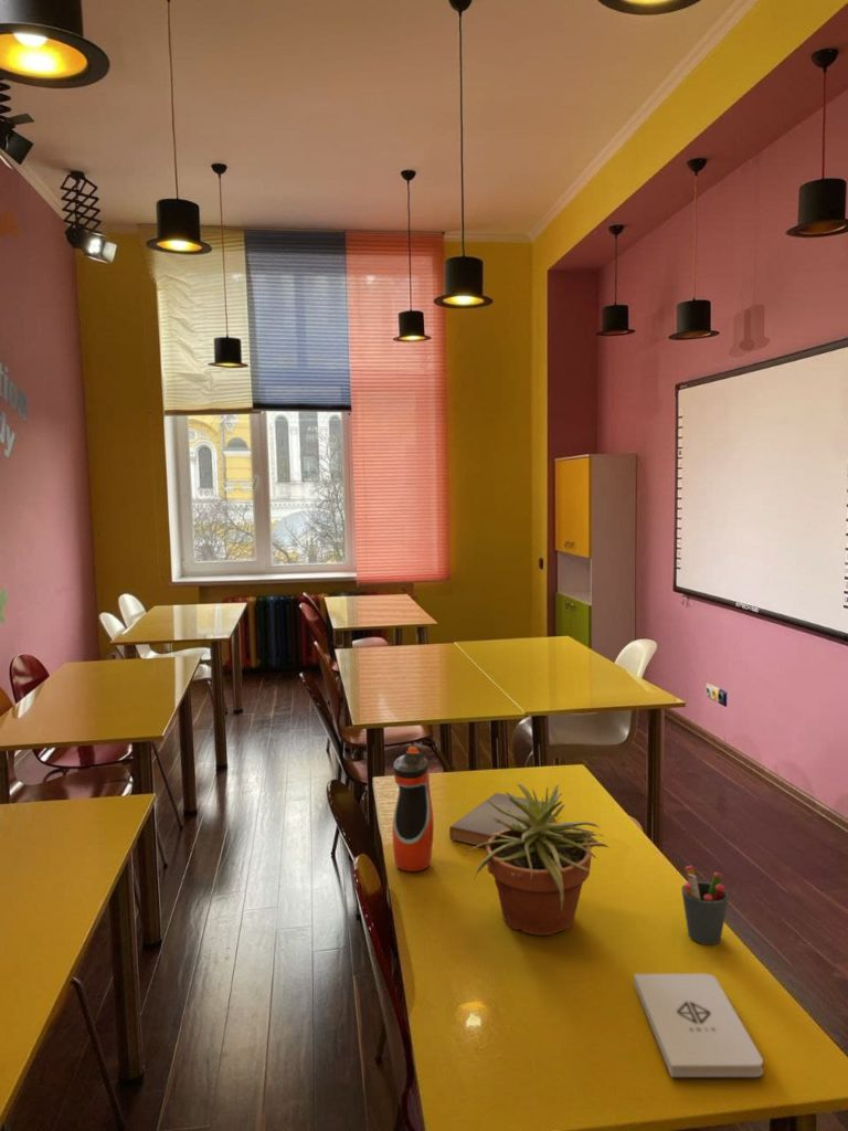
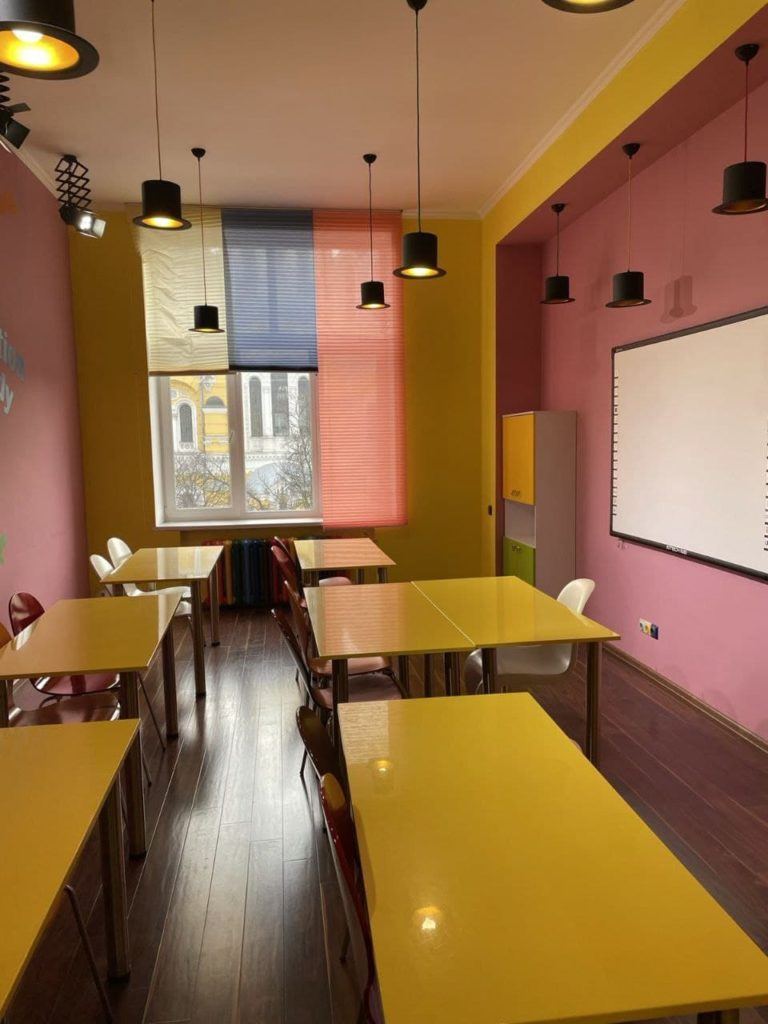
- notepad [633,973,764,1078]
- potted plant [463,783,610,937]
- pen holder [680,865,730,945]
- water bottle [391,746,435,873]
- book [448,792,553,848]
